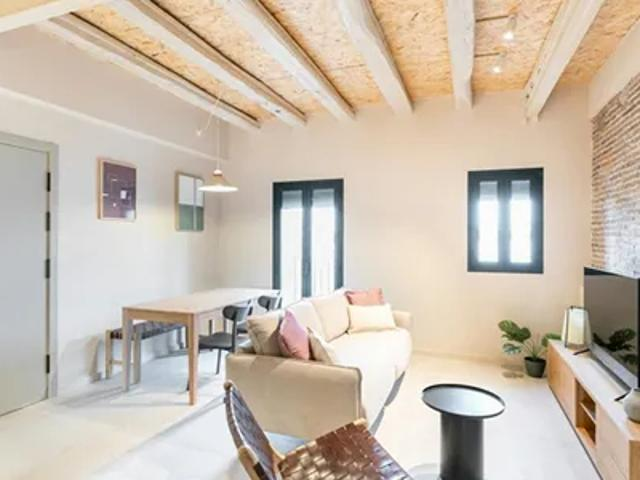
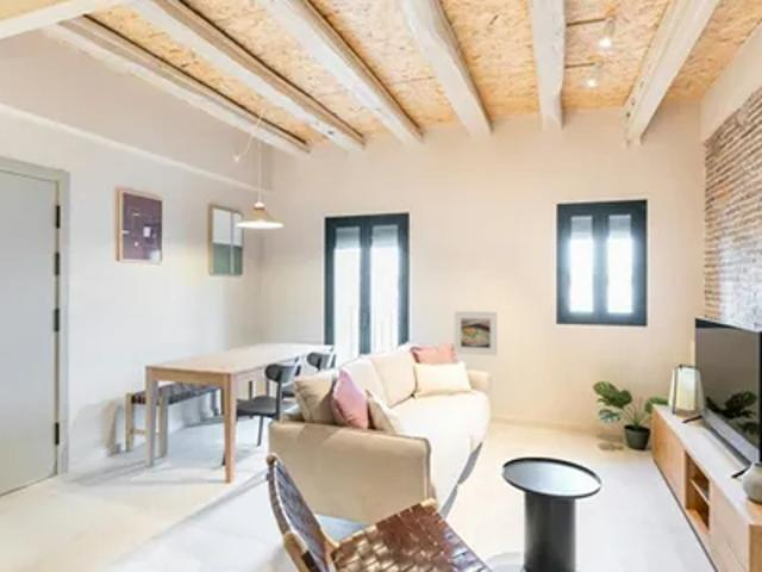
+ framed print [452,310,499,356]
